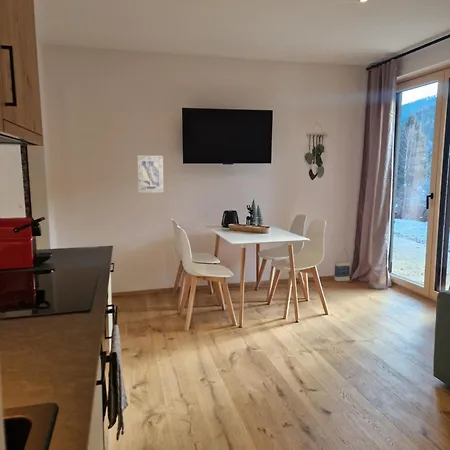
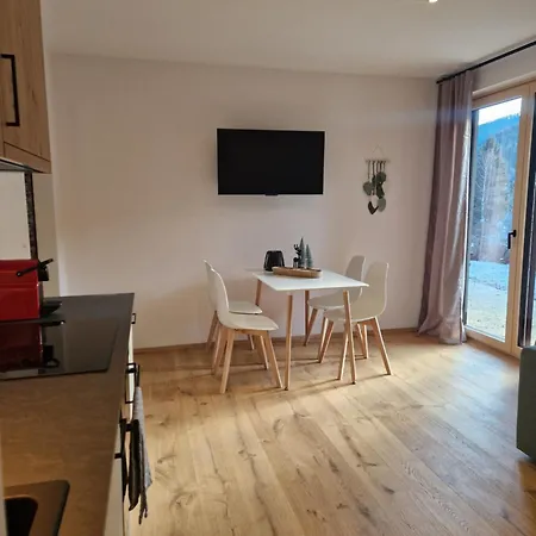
- bag [333,247,351,282]
- wall art [137,155,164,194]
